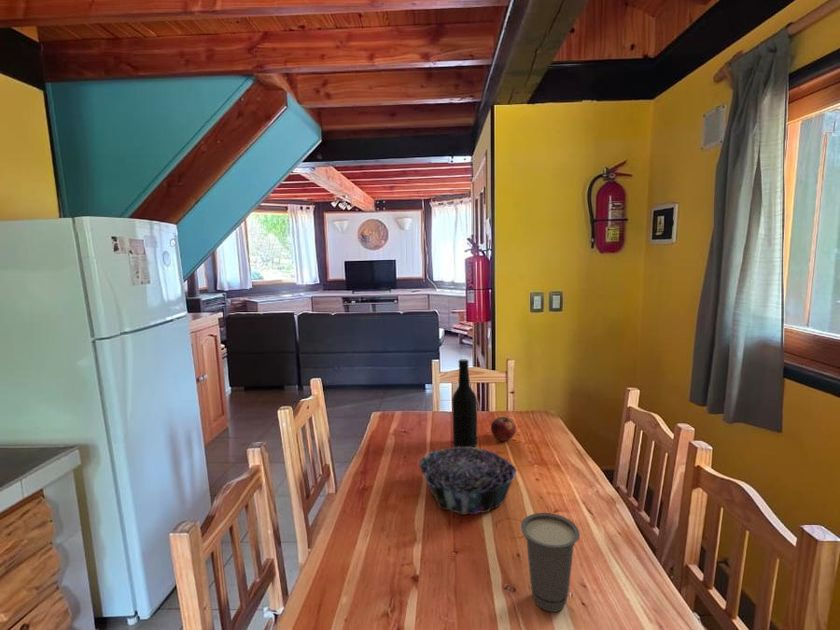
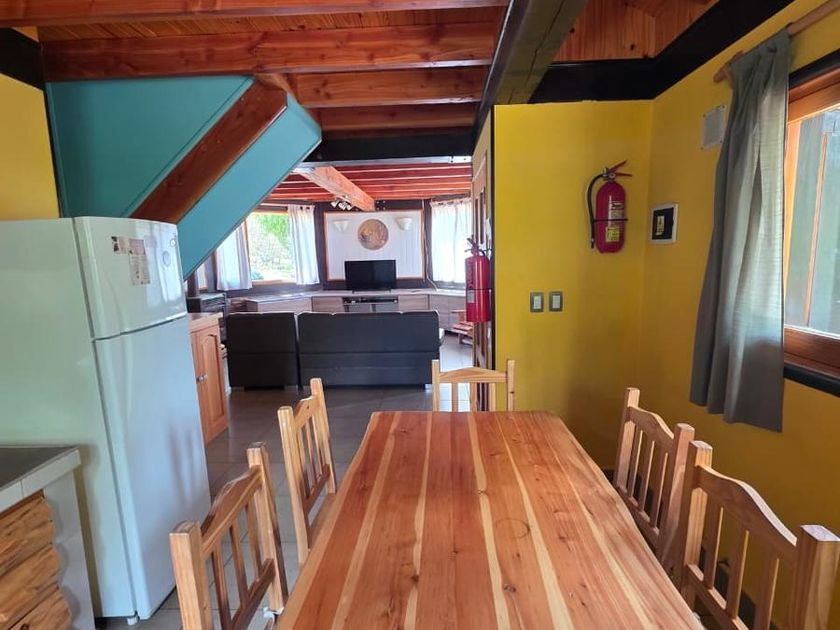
- decorative bowl [418,446,518,516]
- fruit [490,416,517,441]
- bottle [451,358,478,448]
- cup [520,512,581,613]
